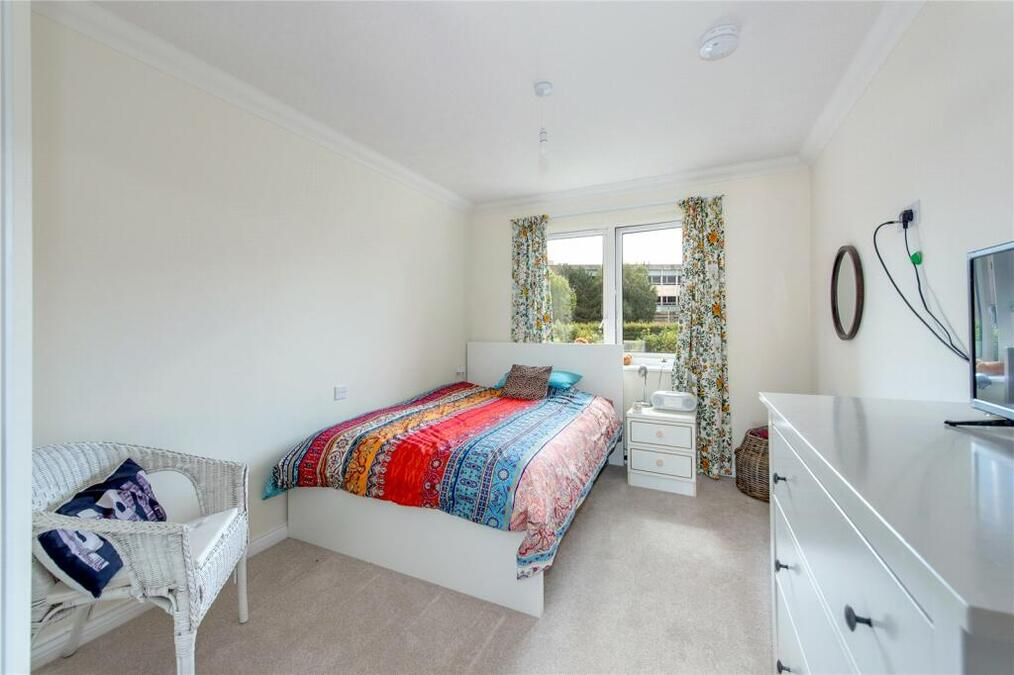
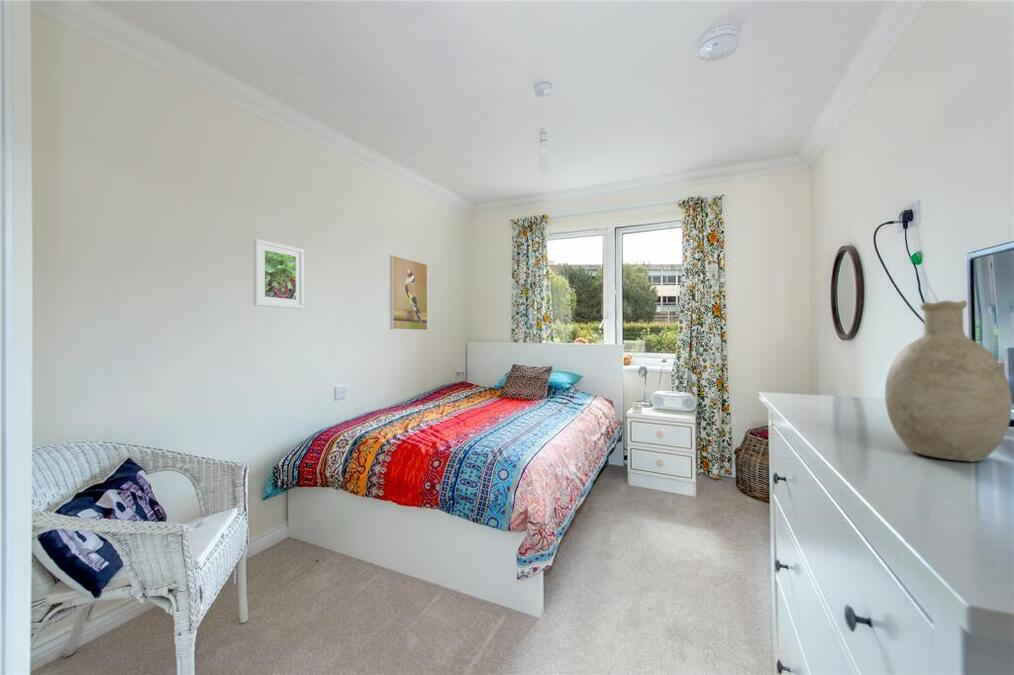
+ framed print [253,238,305,310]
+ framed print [389,254,428,331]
+ decorative vase [884,299,1013,463]
